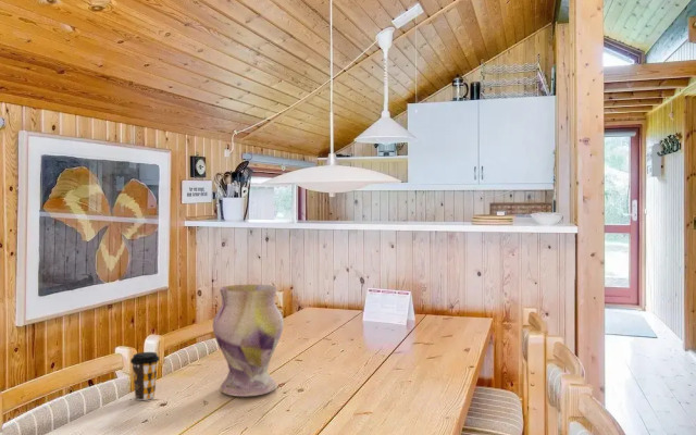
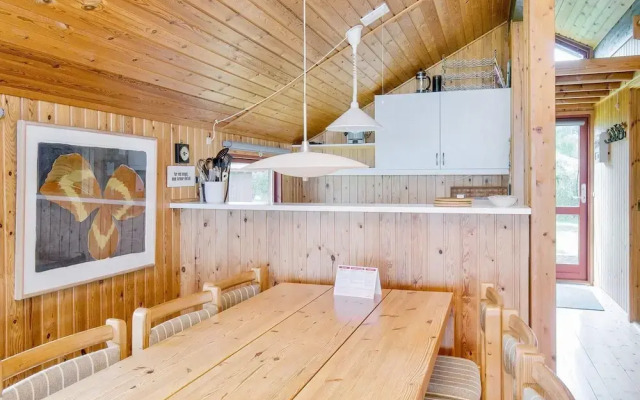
- coffee cup [129,351,161,401]
- vase [212,284,285,398]
